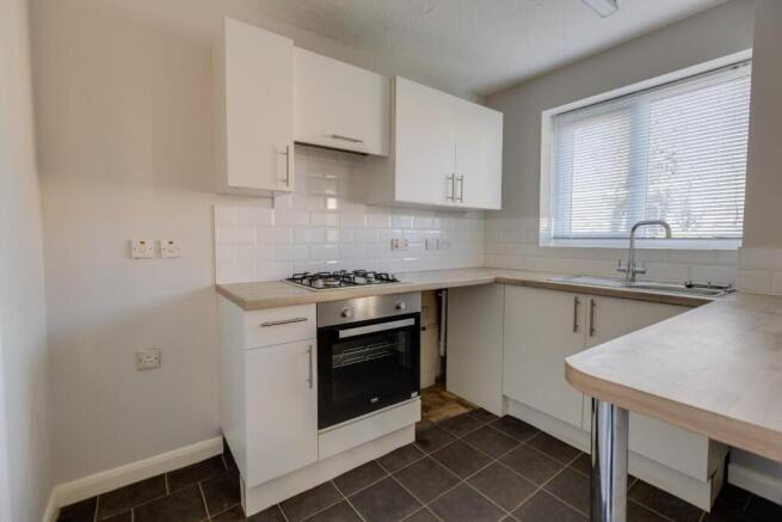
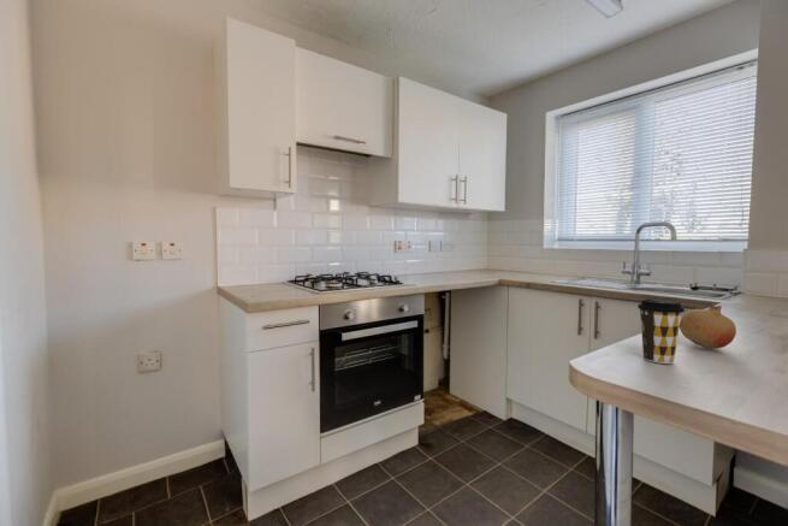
+ coffee cup [636,297,686,365]
+ fruit [679,303,737,350]
